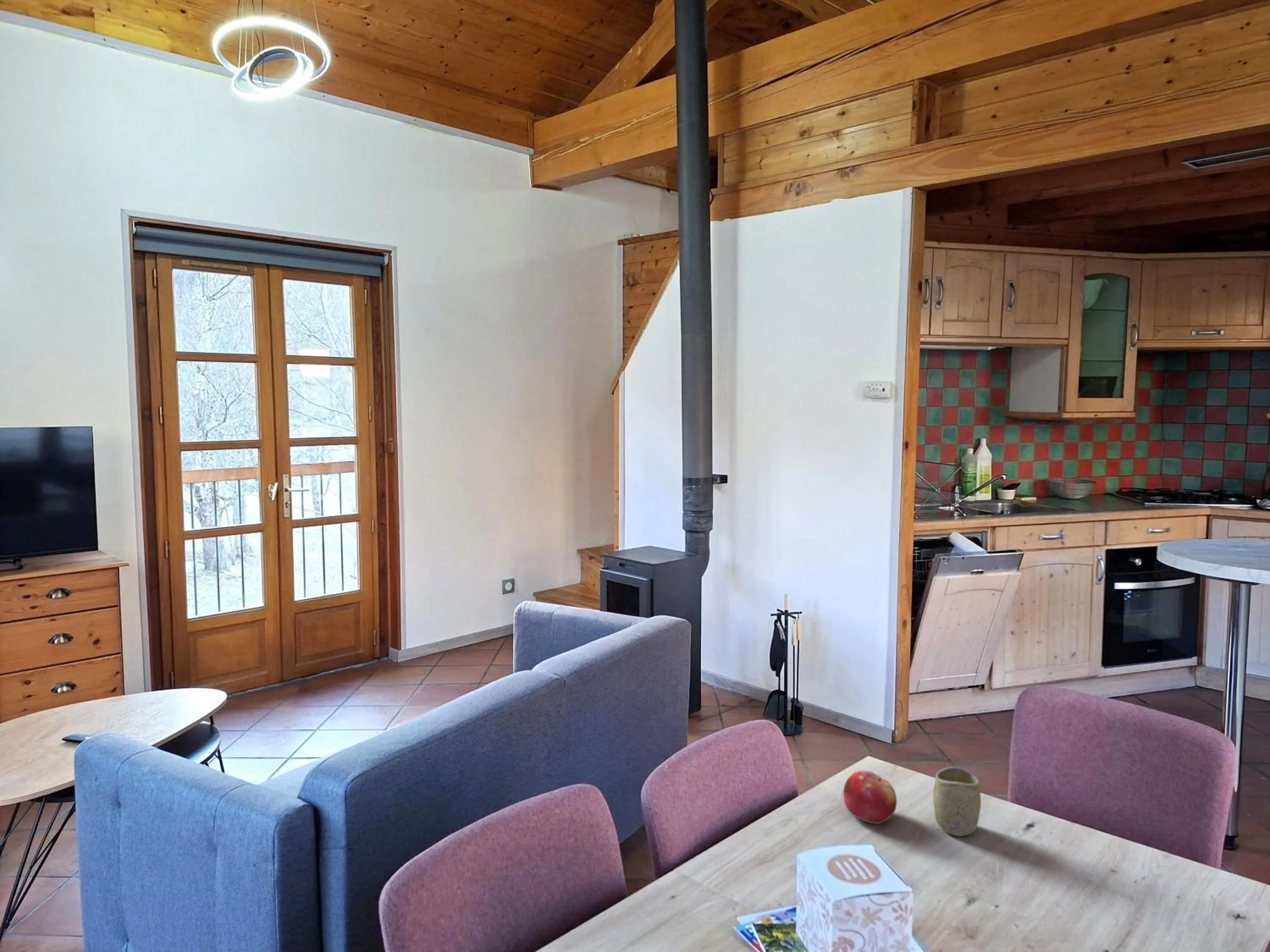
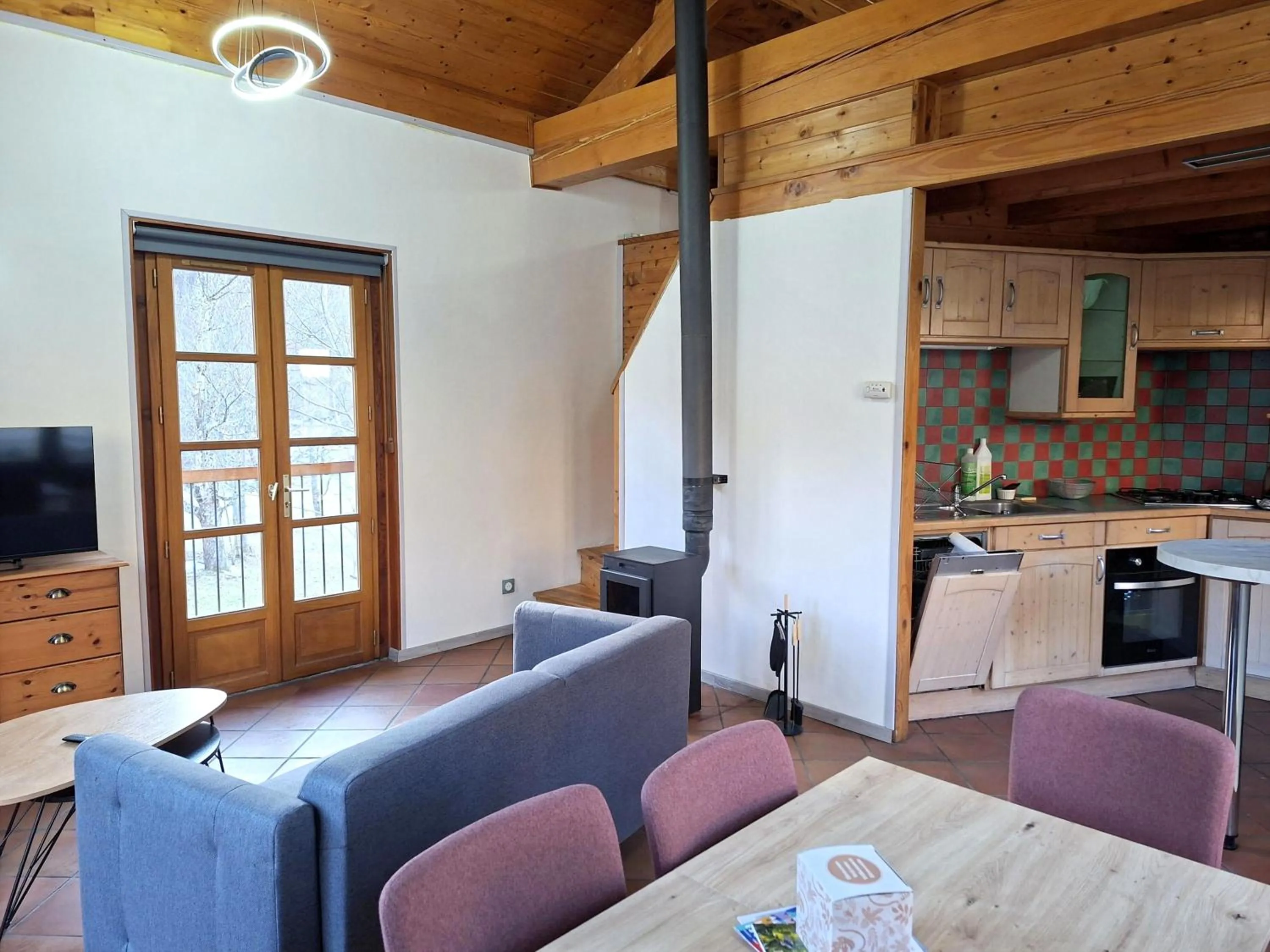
- cup [933,766,981,836]
- fruit [843,770,897,824]
